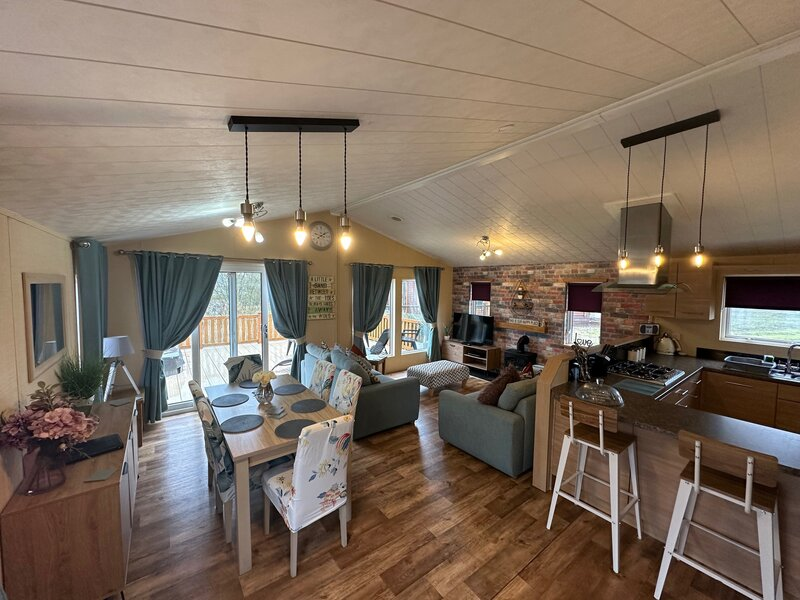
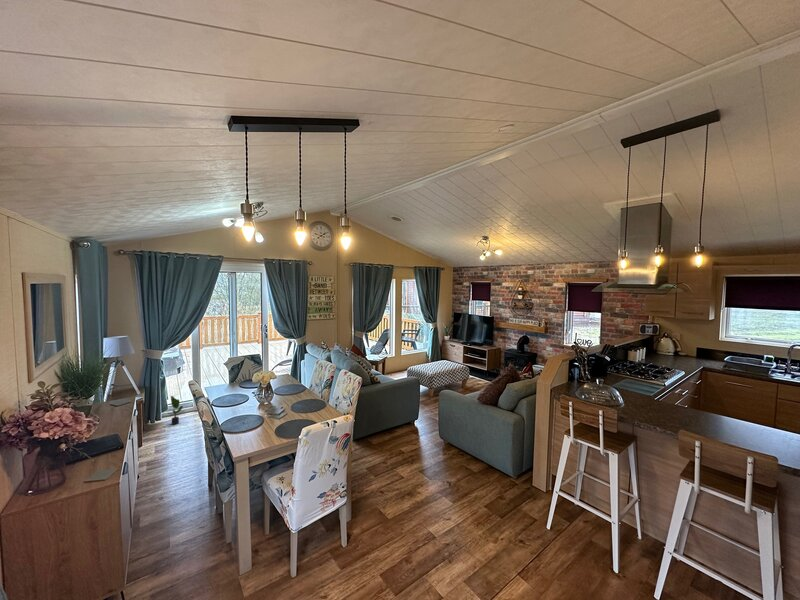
+ potted plant [167,395,186,426]
